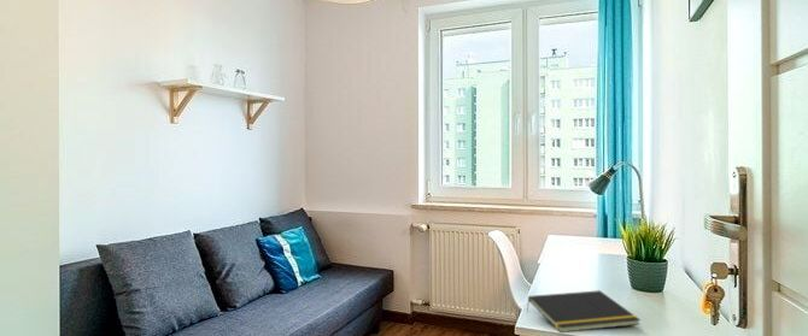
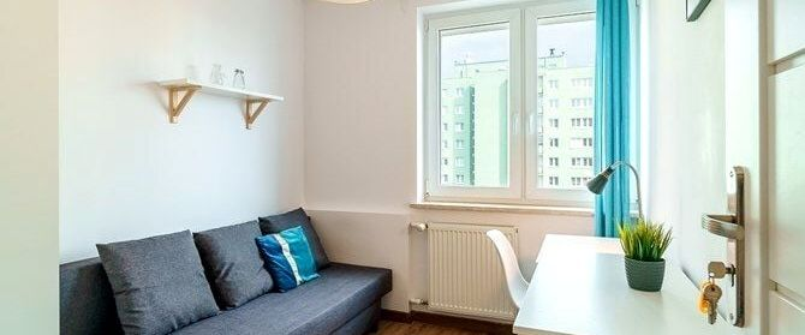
- notepad [526,289,642,334]
